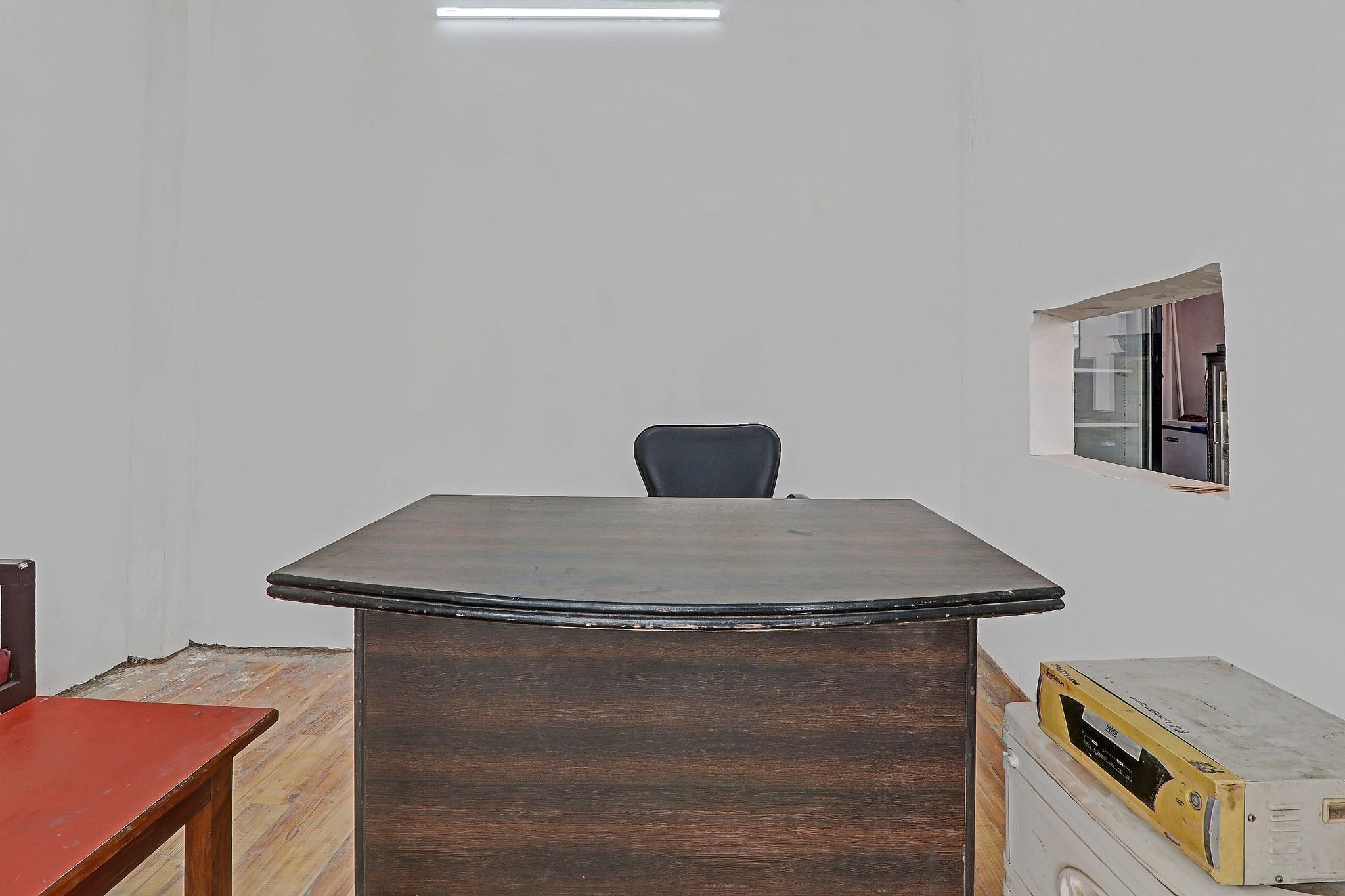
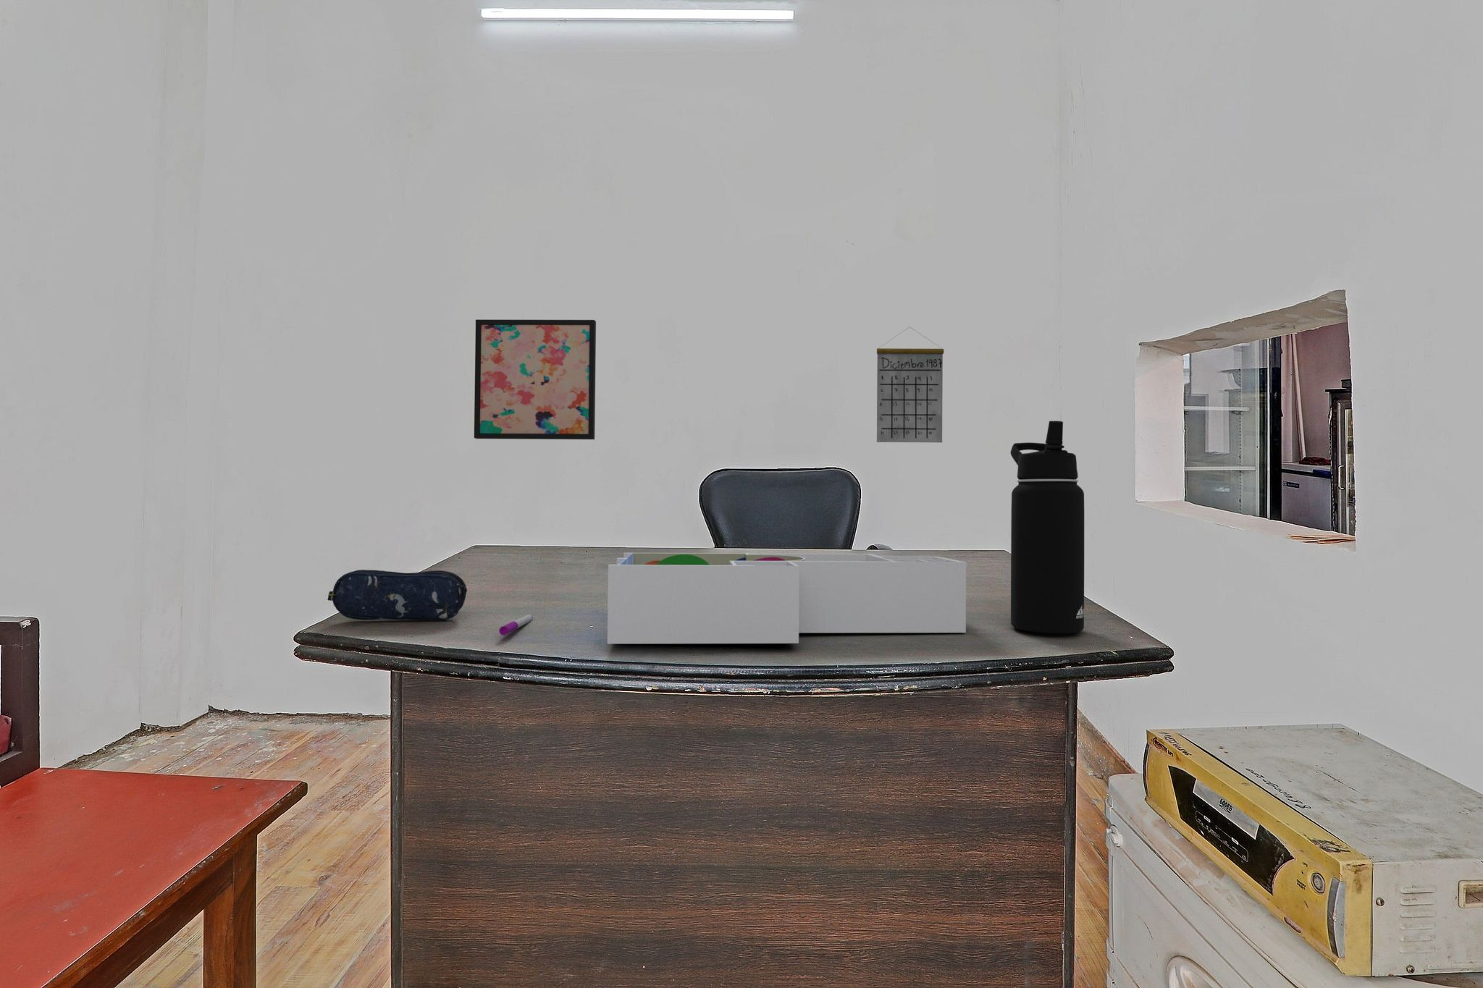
+ water bottle [1009,420,1085,634]
+ wall art [474,319,597,440]
+ pencil case [327,569,468,621]
+ calendar [877,326,944,443]
+ pen [498,614,534,636]
+ desk organizer [606,552,967,644]
